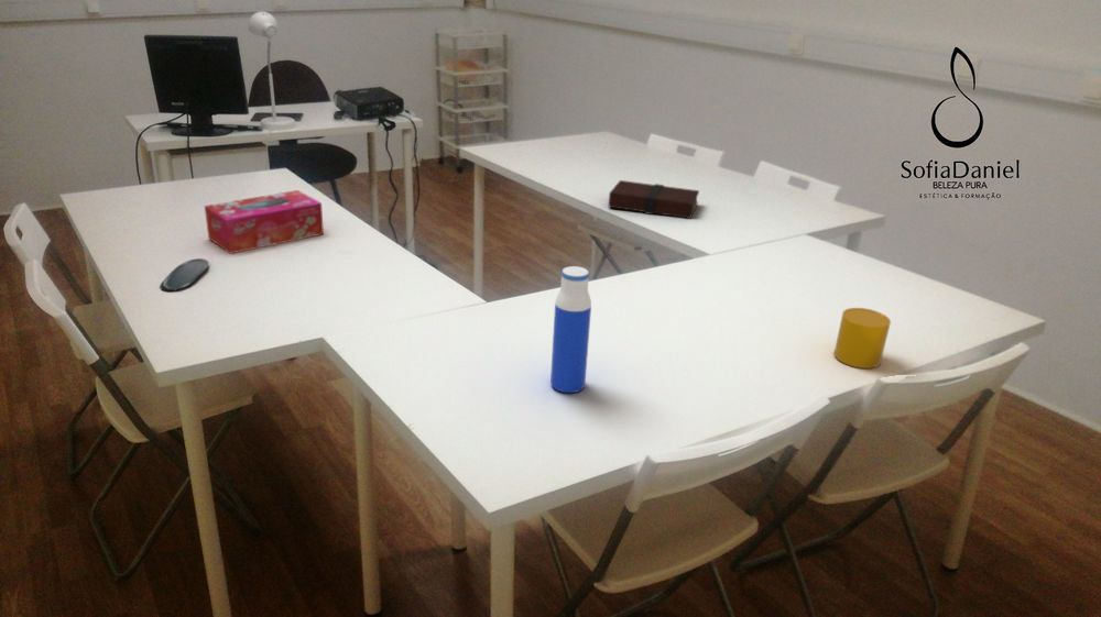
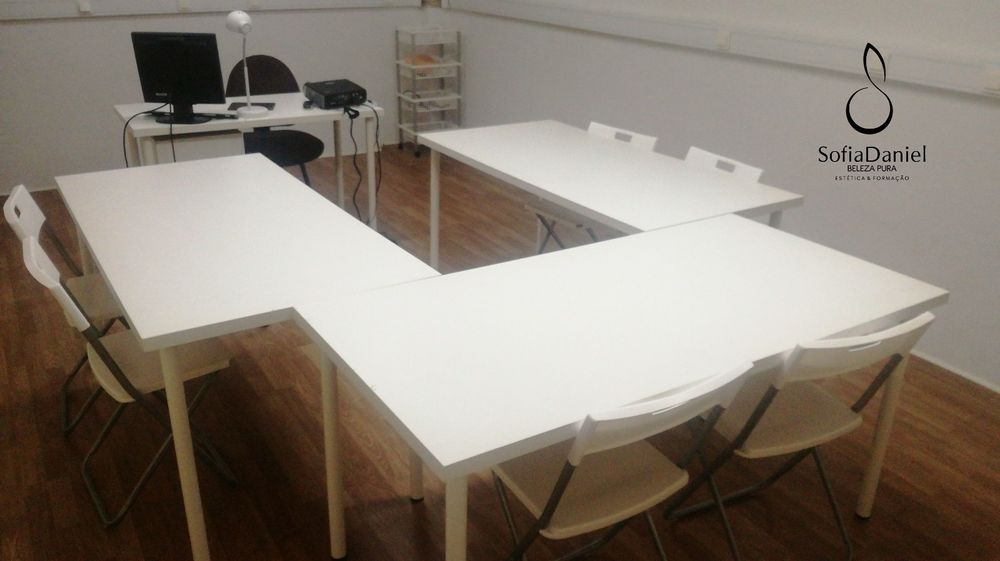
- cup [833,307,892,370]
- water bottle [549,265,592,394]
- oval tray [159,257,209,291]
- tissue box [204,189,325,254]
- book [608,179,700,220]
